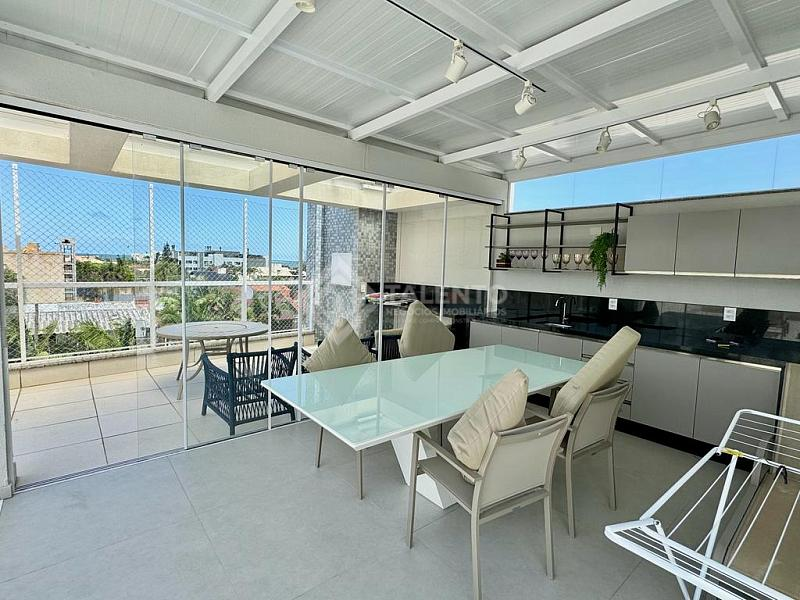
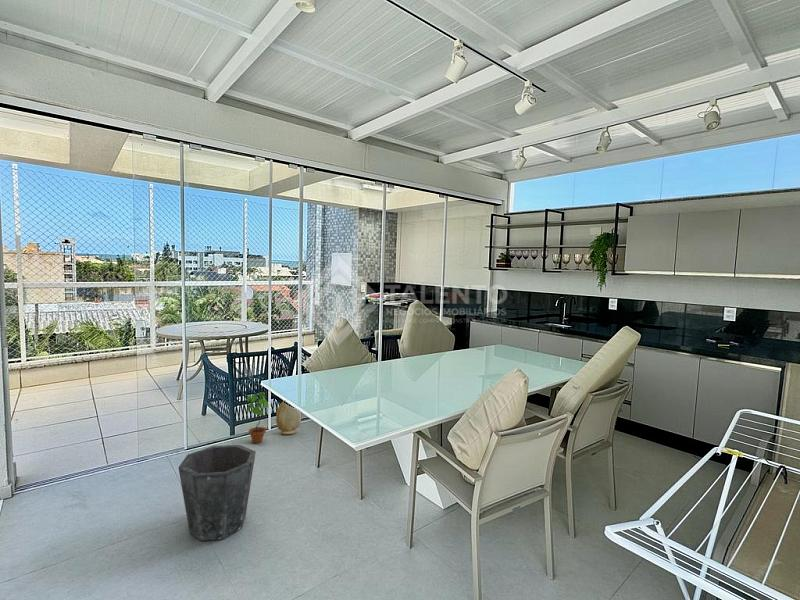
+ vase [275,401,302,436]
+ waste bin [177,444,257,542]
+ potted plant [246,391,269,444]
